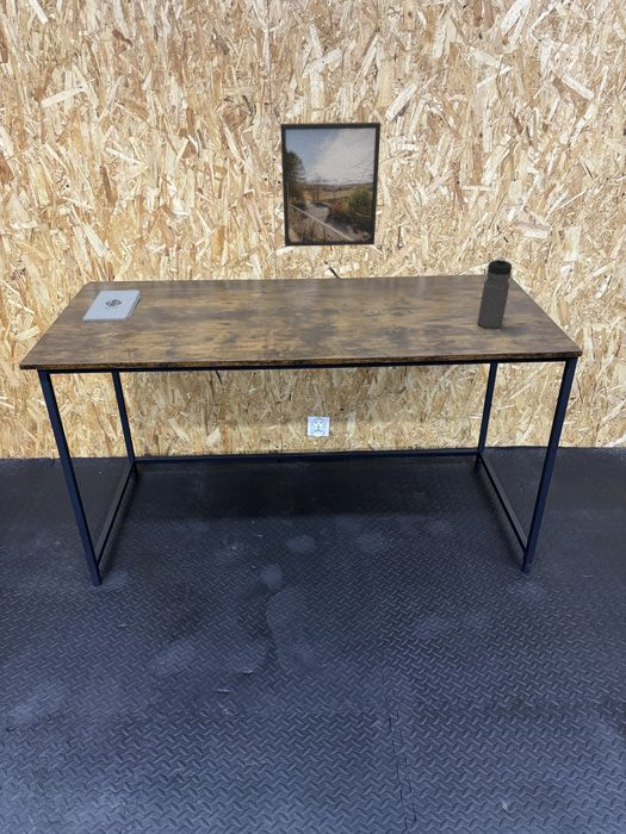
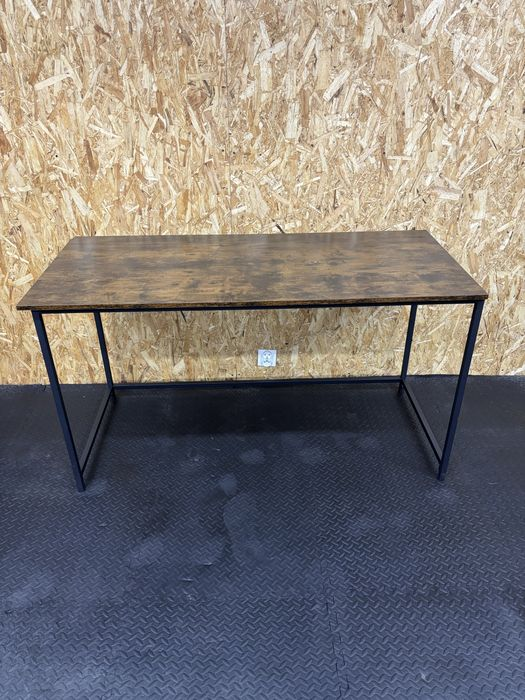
- notepad [81,290,142,323]
- water bottle [477,256,513,330]
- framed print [279,122,382,248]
